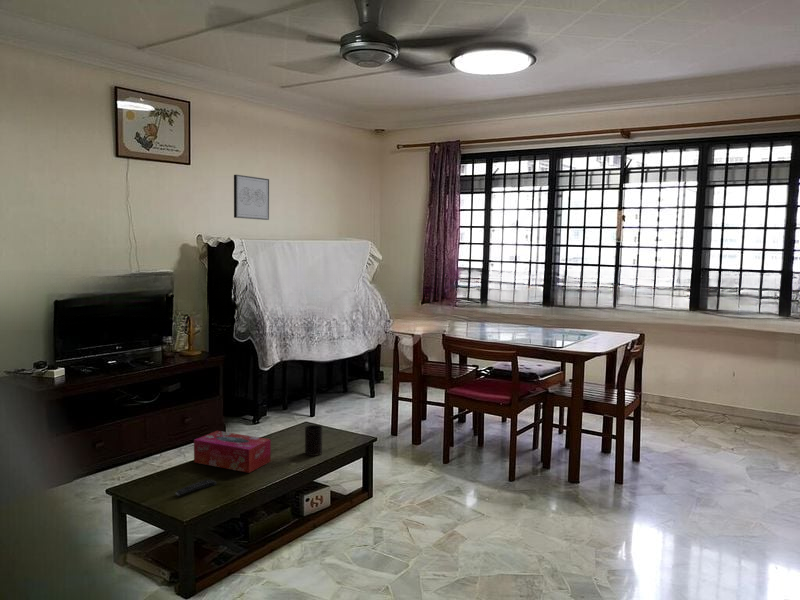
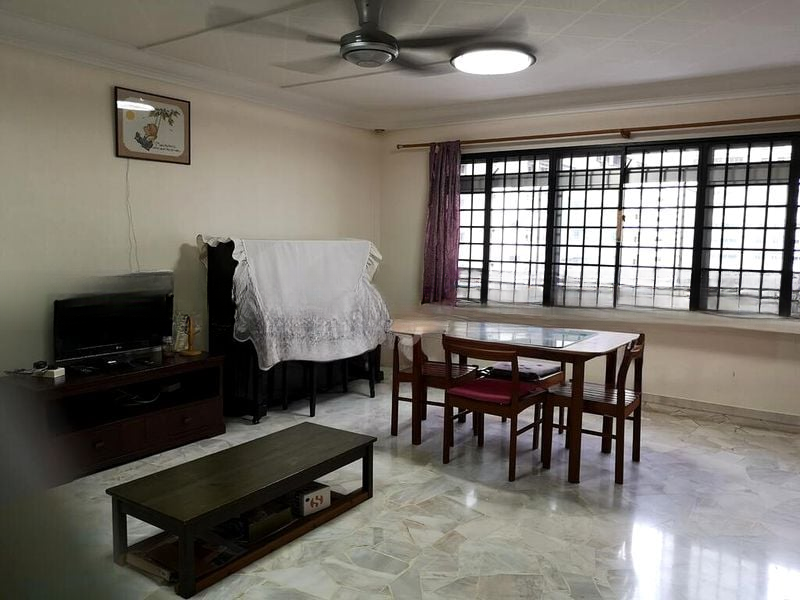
- remote control [175,478,217,497]
- cup [304,424,323,457]
- wall art [233,174,270,221]
- tissue box [193,430,272,474]
